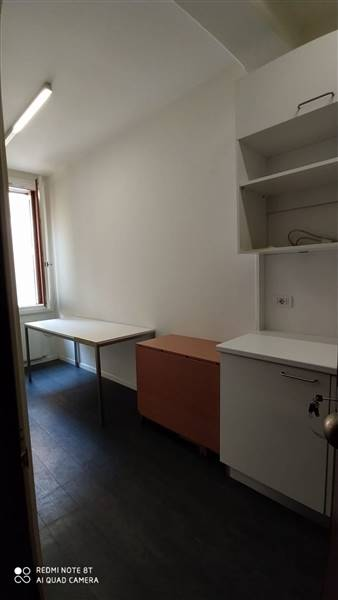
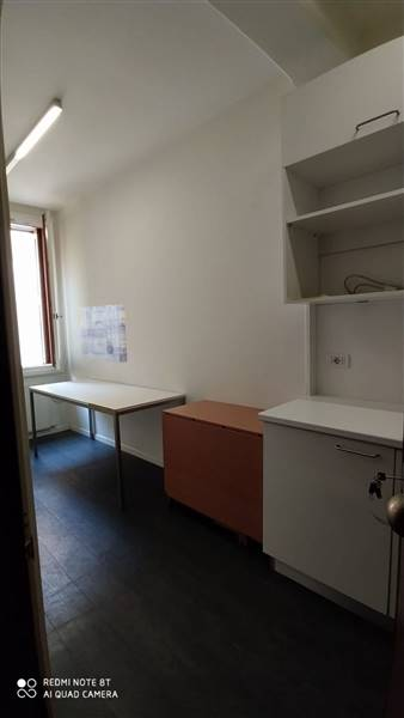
+ wall art [79,304,128,364]
